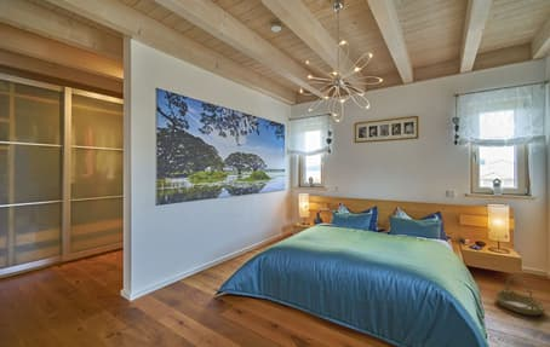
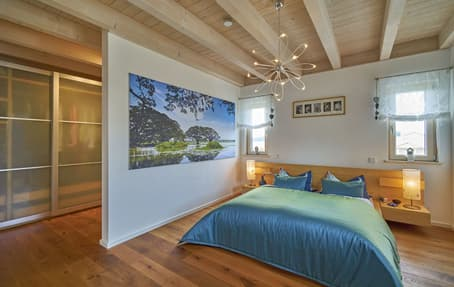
- basket [493,273,548,317]
